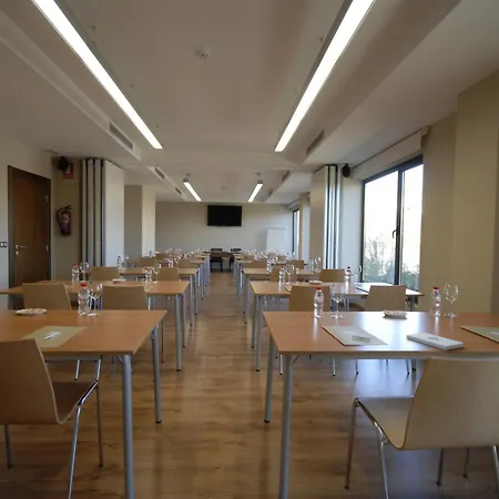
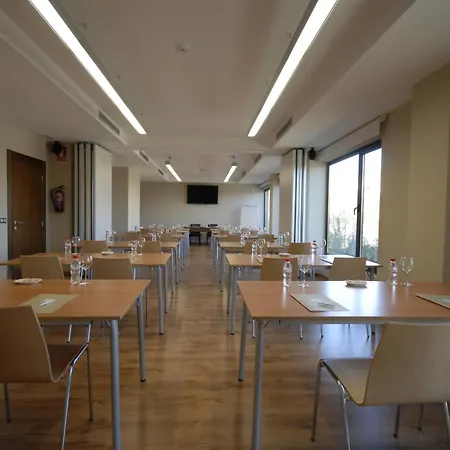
- notepad [405,332,464,352]
